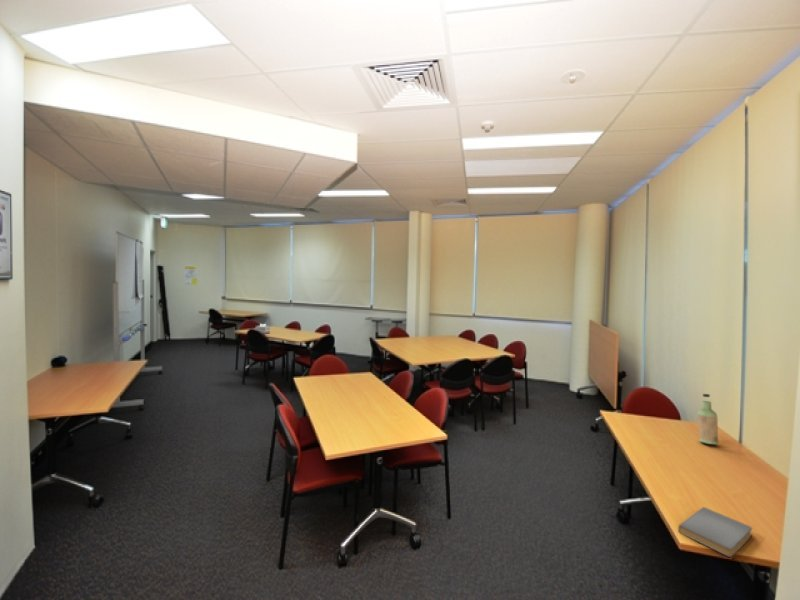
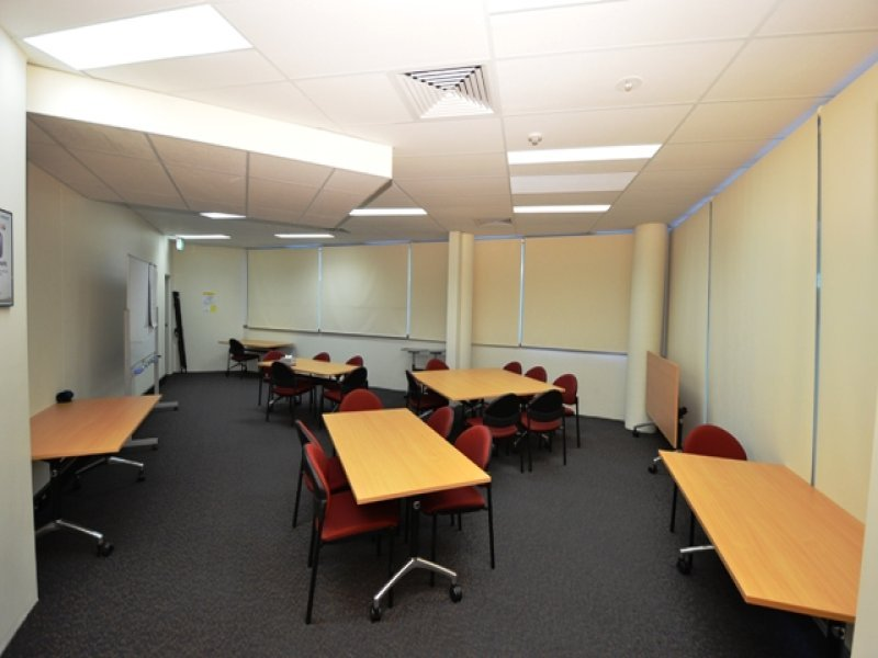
- bottle [697,393,720,445]
- book [677,506,753,558]
